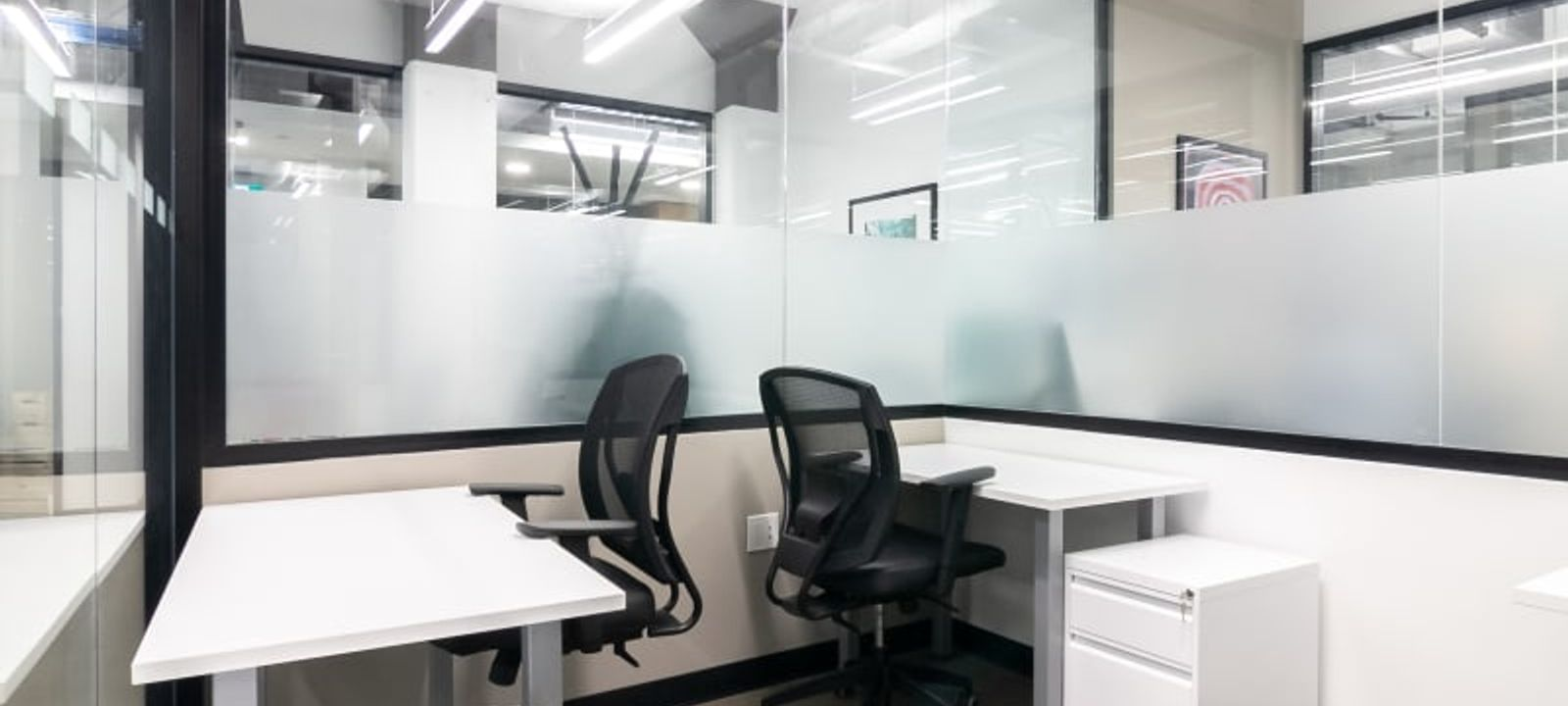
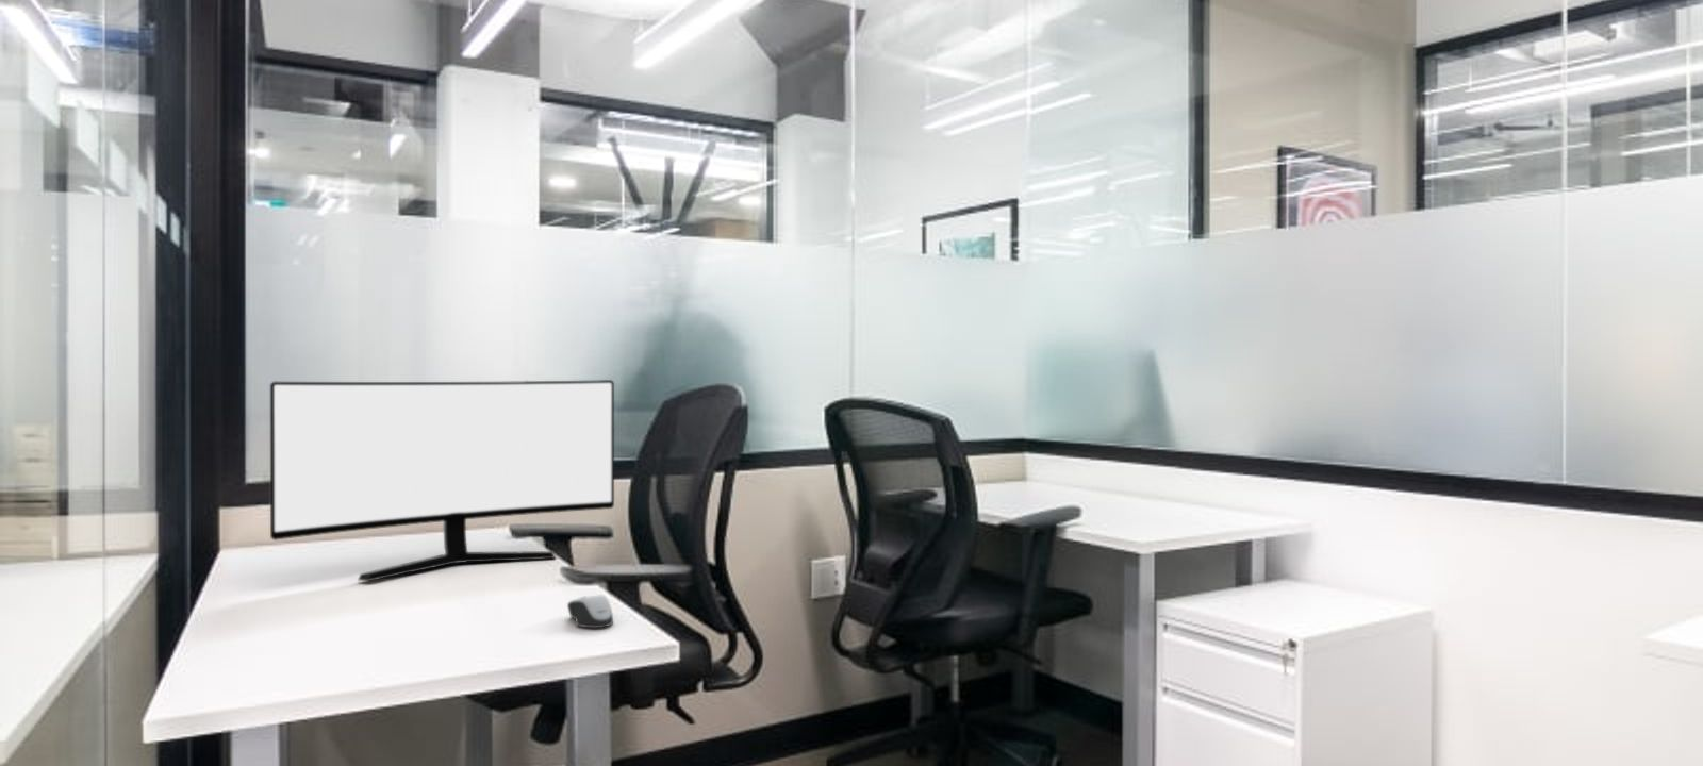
+ monitor [269,379,615,582]
+ computer mouse [566,593,614,629]
